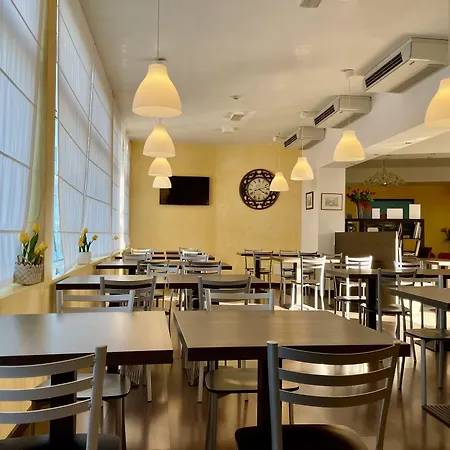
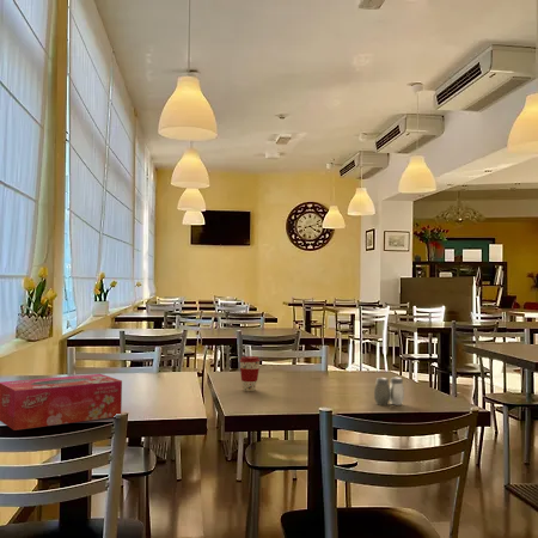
+ salt and pepper shaker [373,377,405,406]
+ tissue box [0,373,123,432]
+ coffee cup [238,355,262,392]
